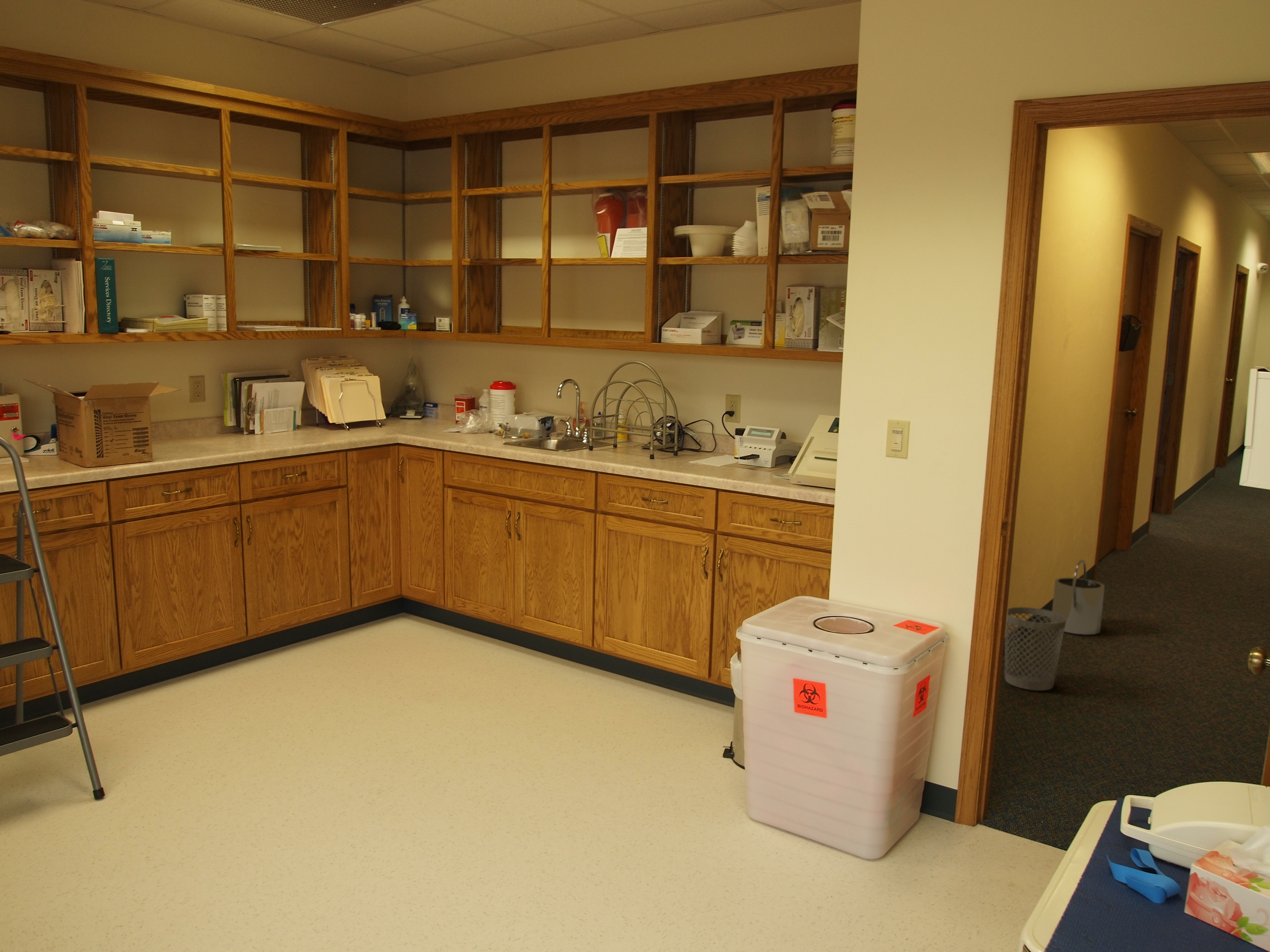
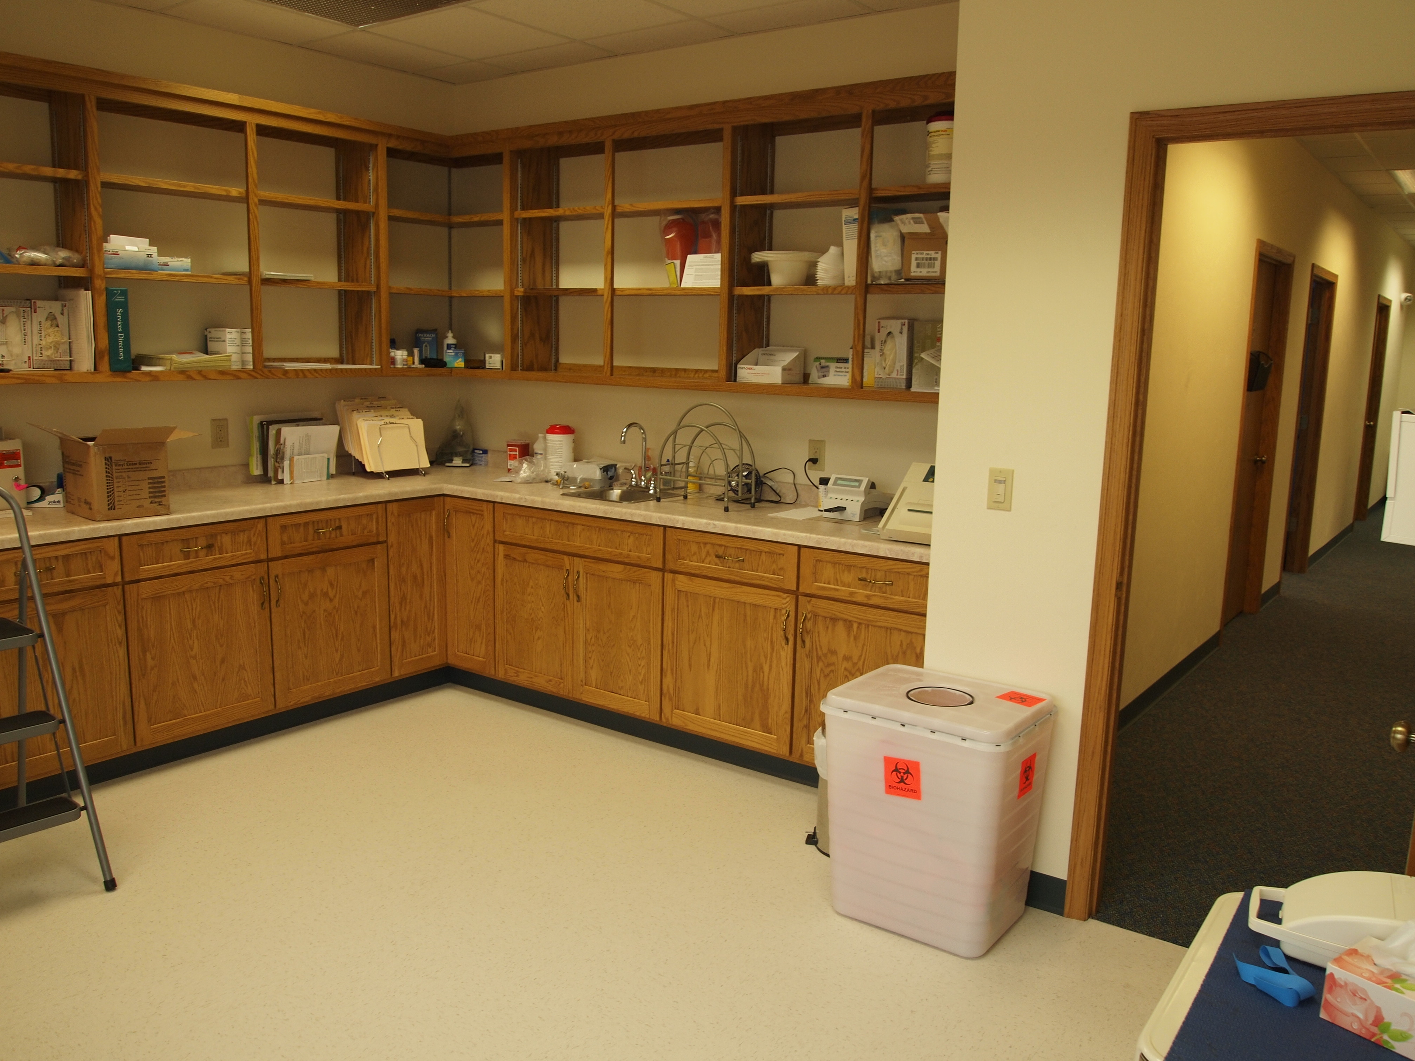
- wastebasket [1004,607,1066,691]
- bucket [1051,559,1105,635]
